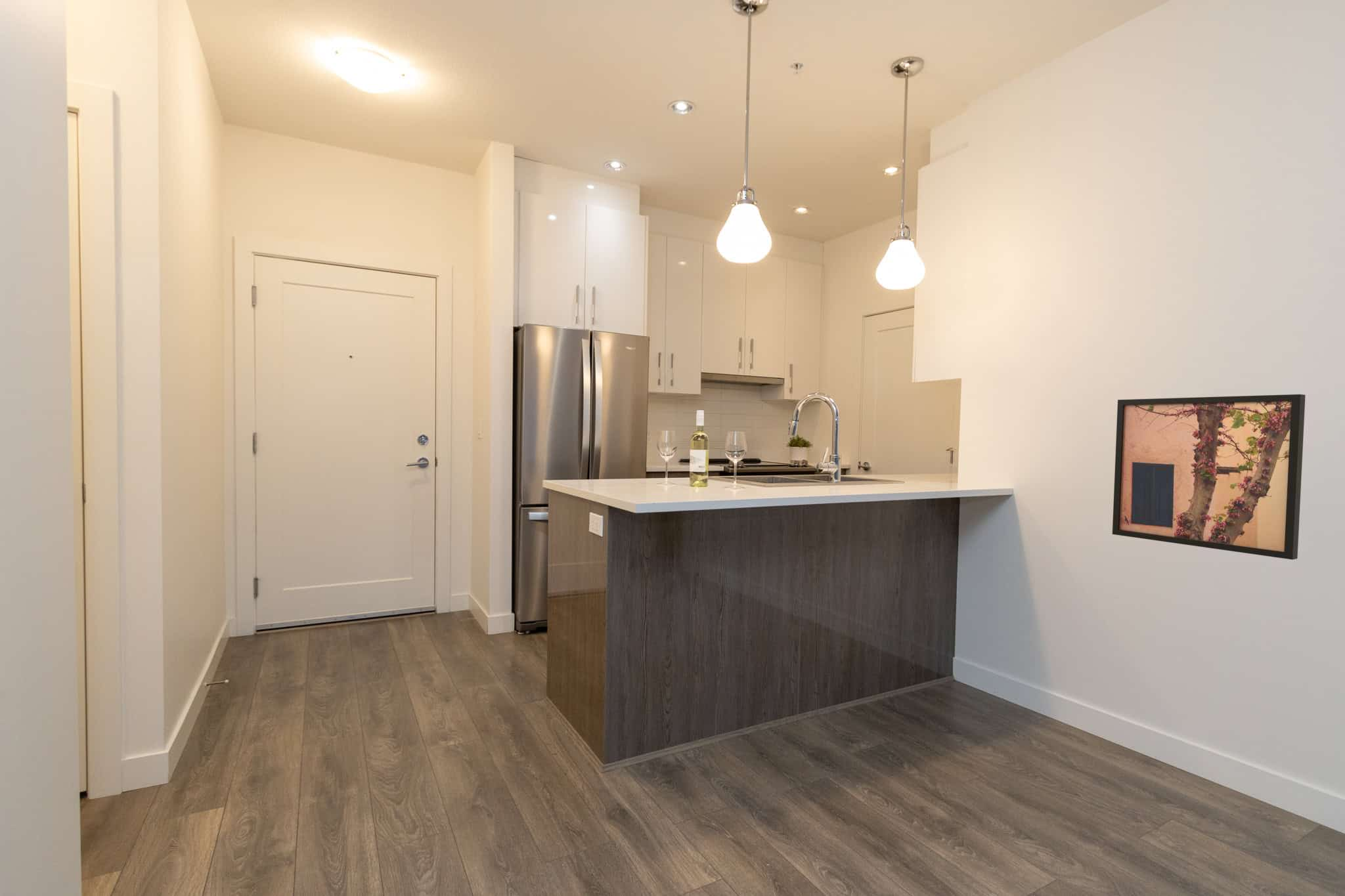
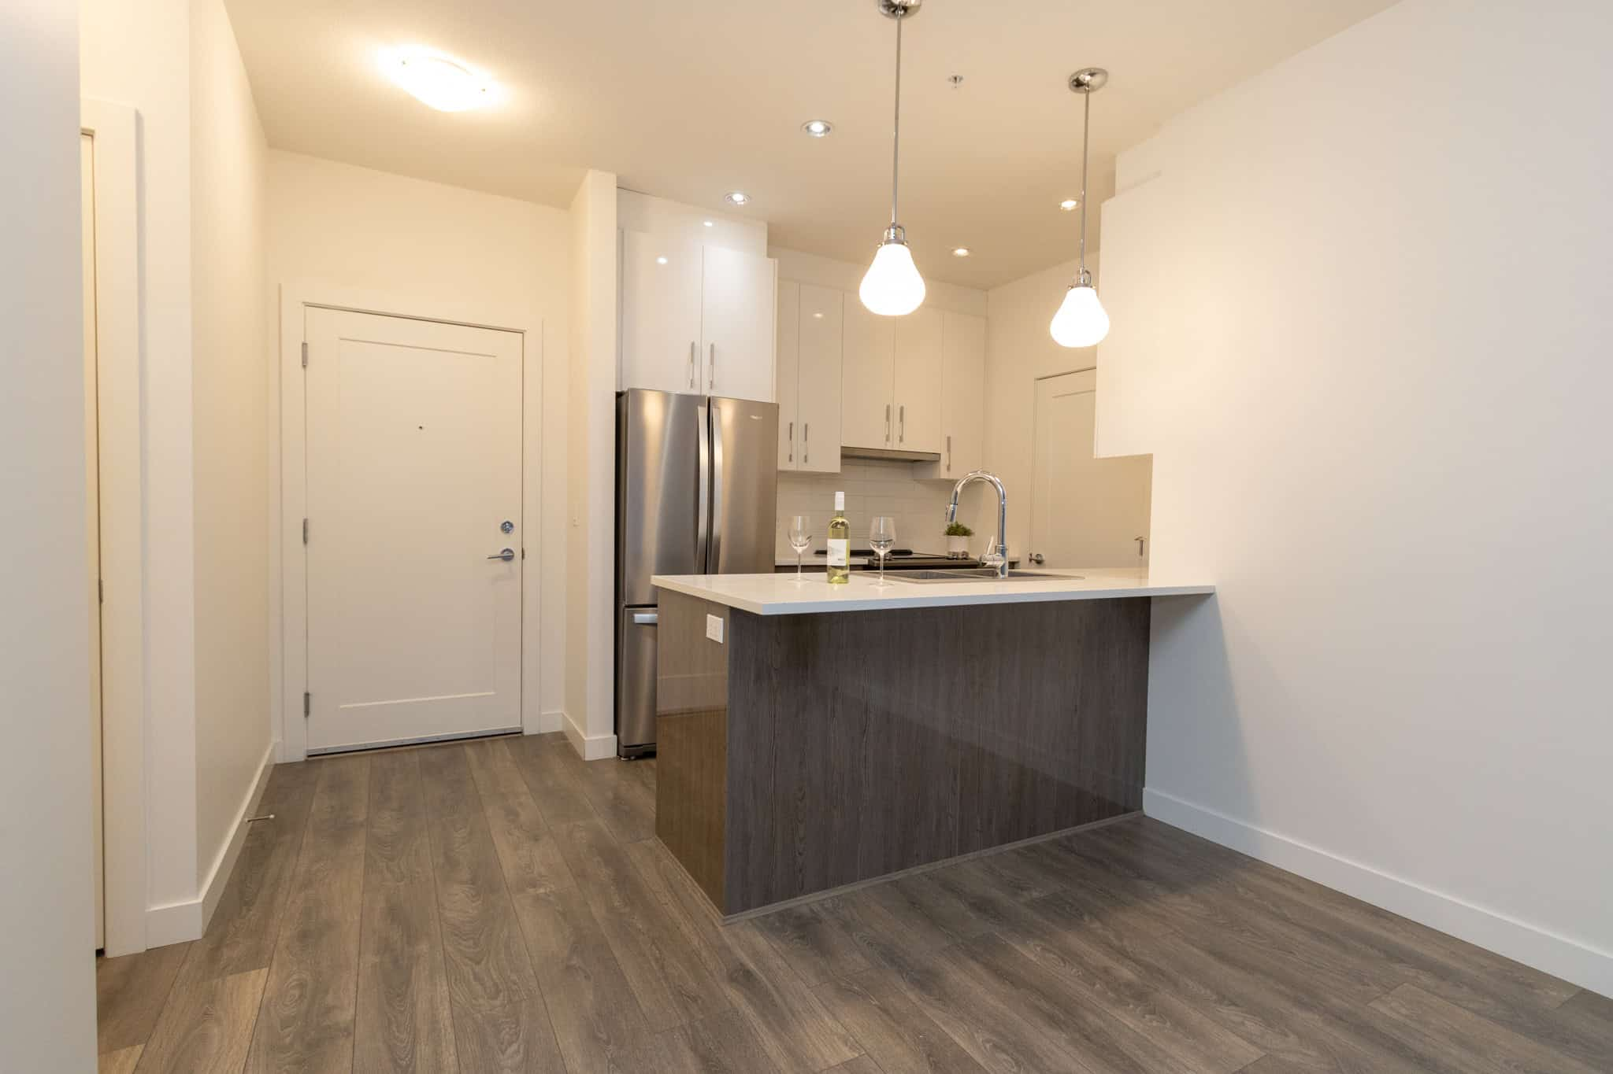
- wall art [1112,394,1306,561]
